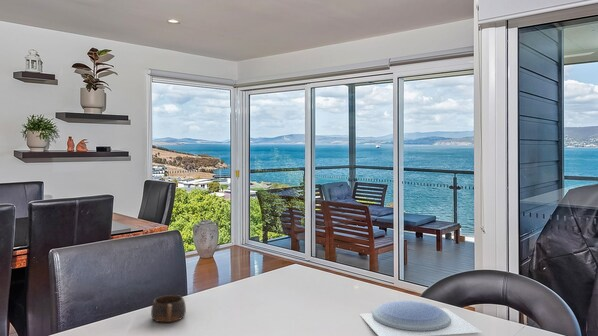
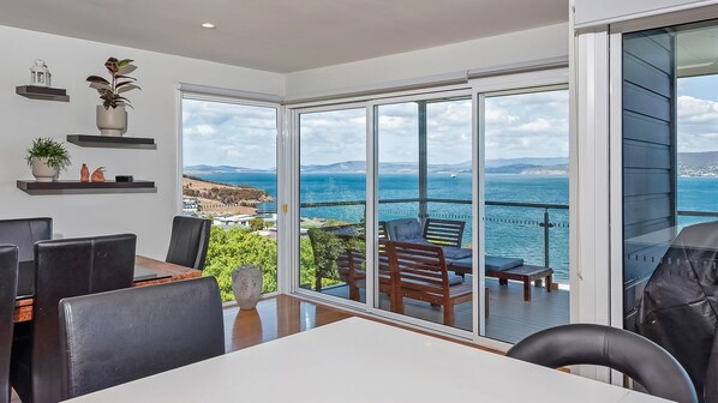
- plate [358,300,483,336]
- cup [150,294,187,323]
